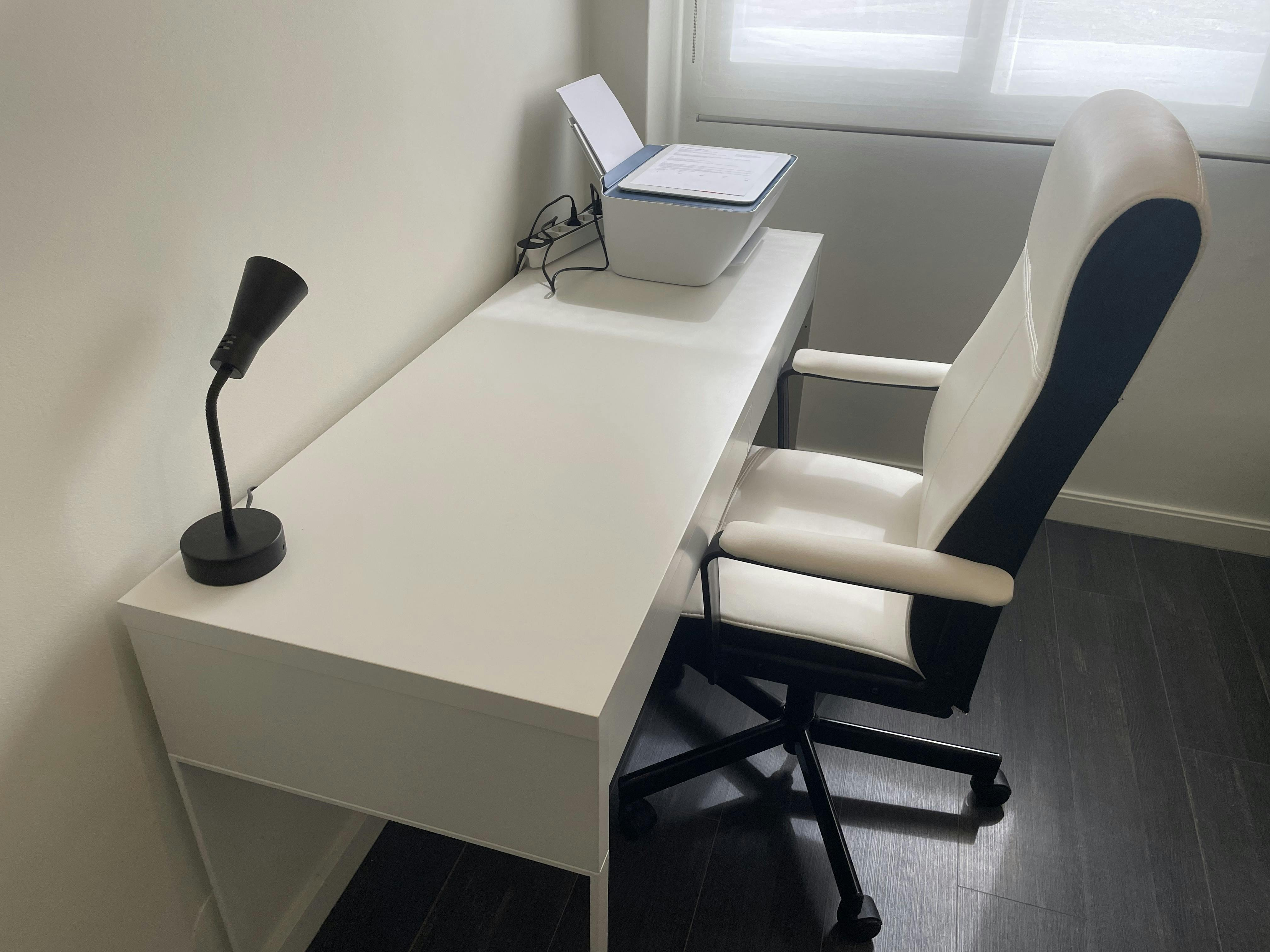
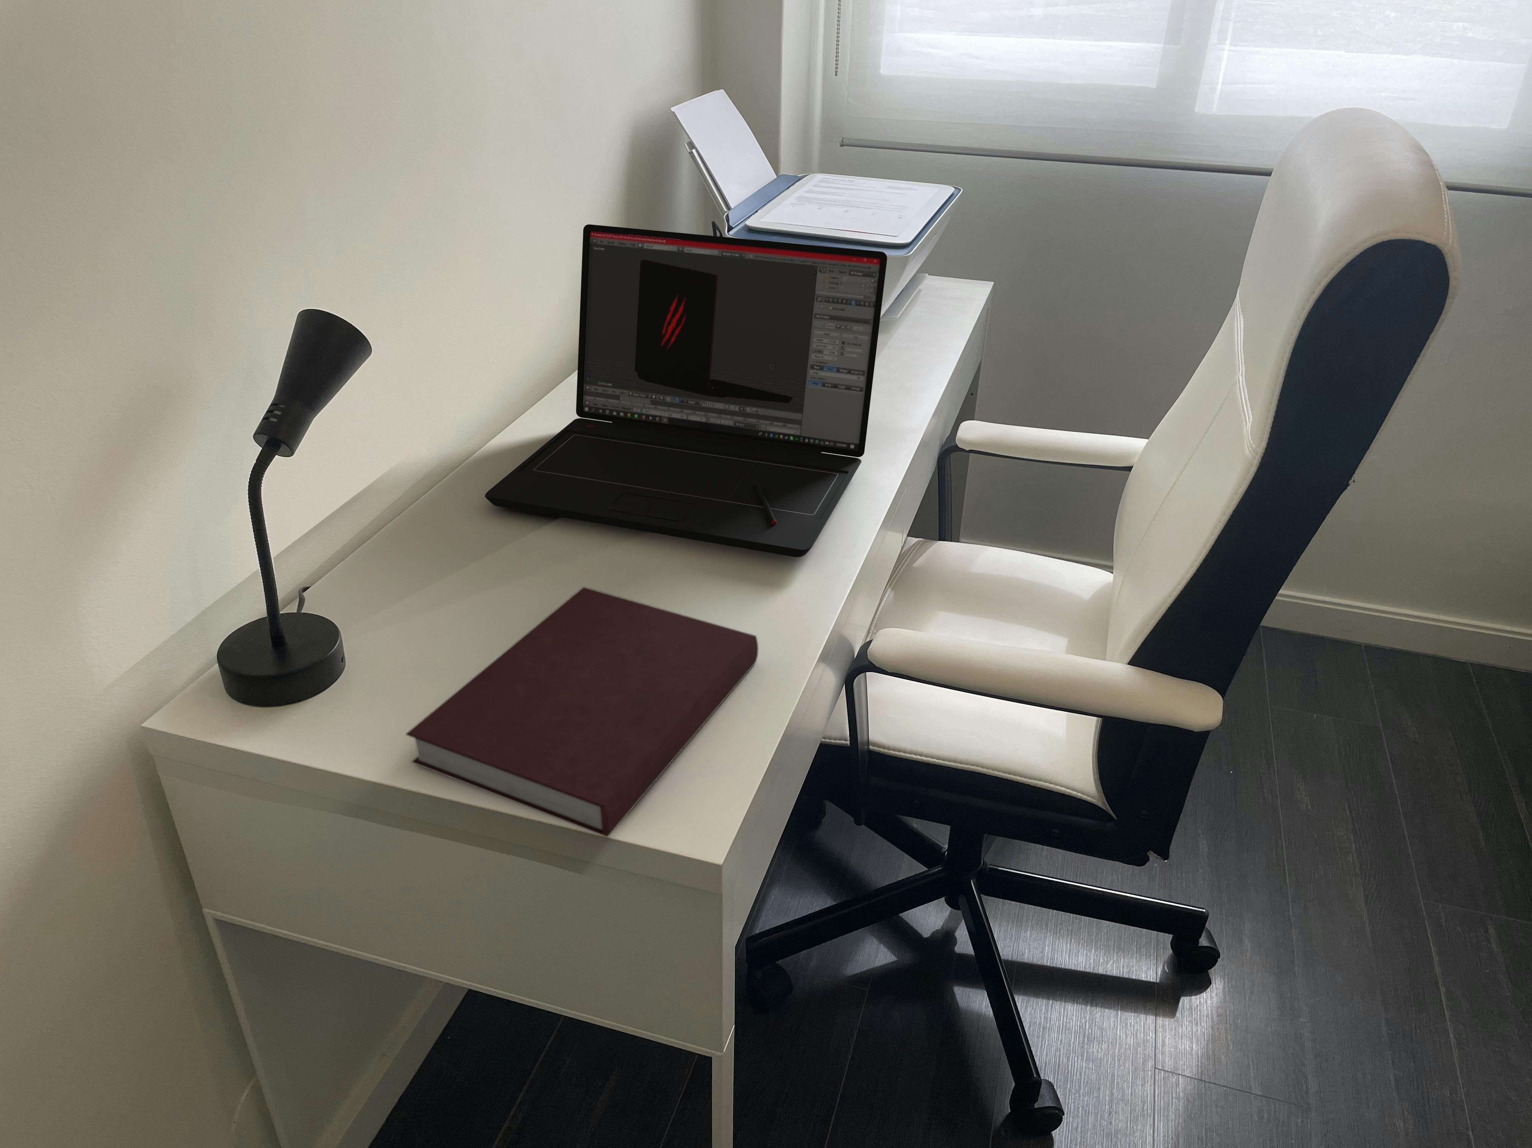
+ notebook [405,586,759,838]
+ laptop [485,224,888,557]
